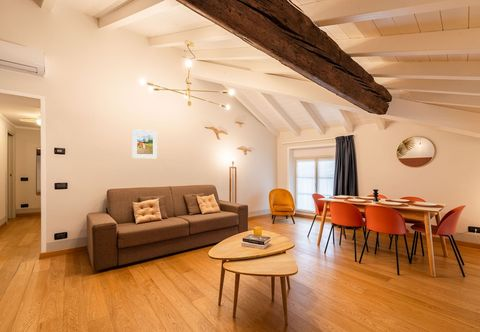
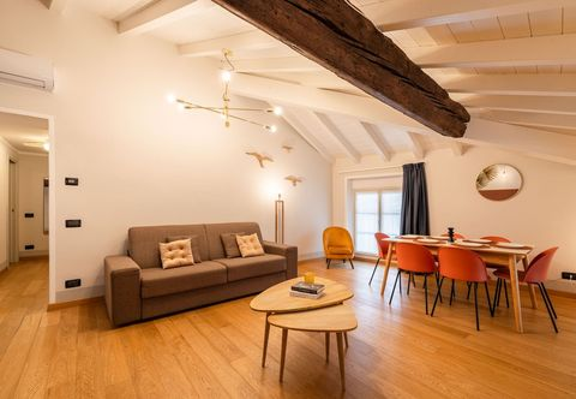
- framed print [131,128,158,159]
